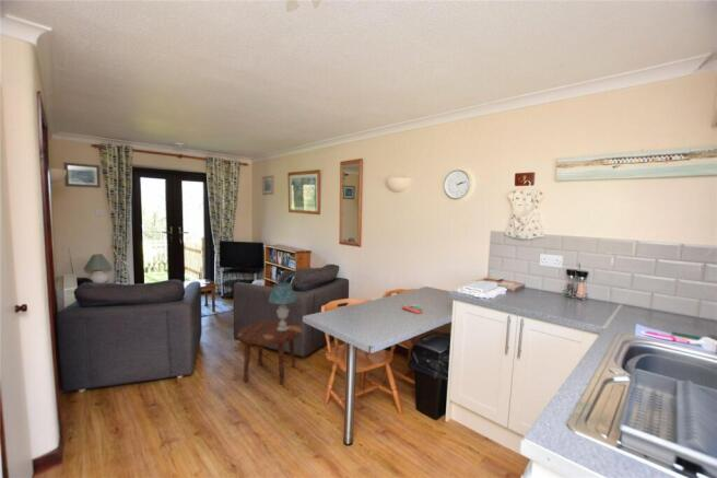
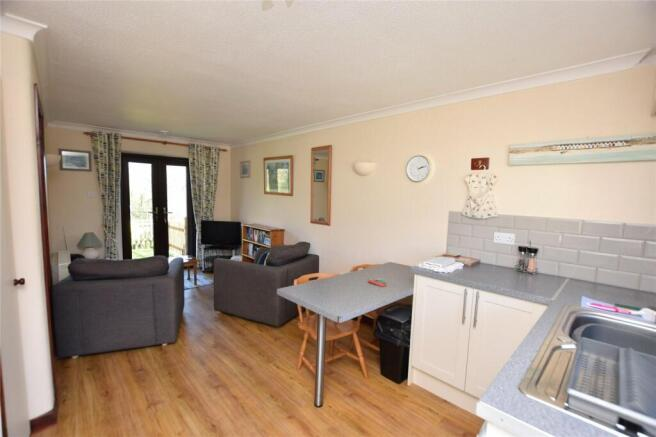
- table lamp [268,282,297,331]
- side table [236,319,303,385]
